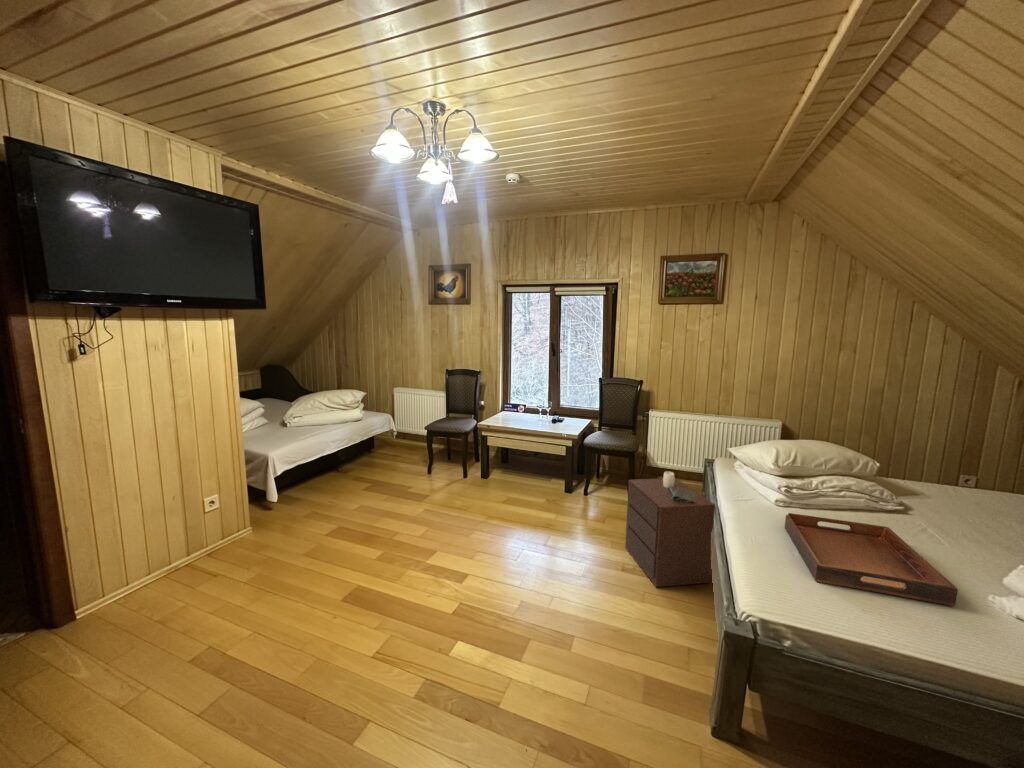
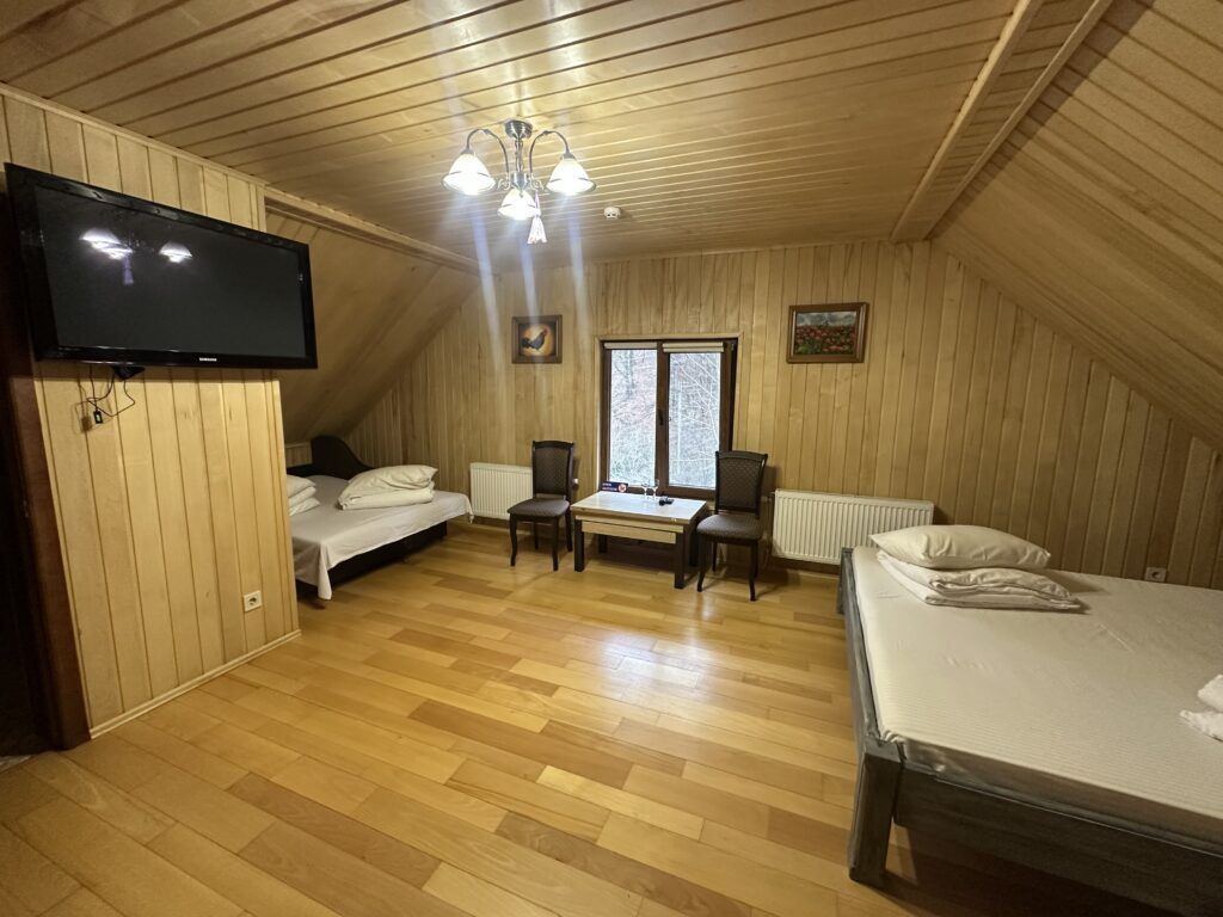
- nightstand [624,471,716,588]
- serving tray [784,512,959,607]
